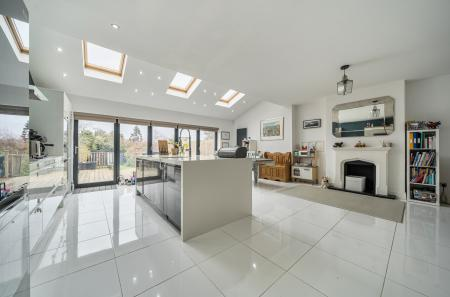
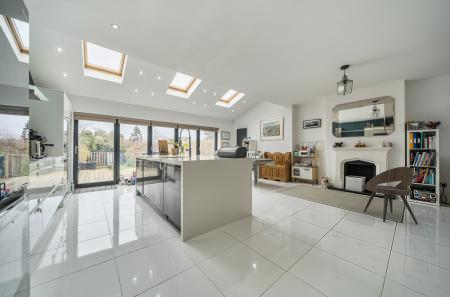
+ dining chair [362,166,419,225]
